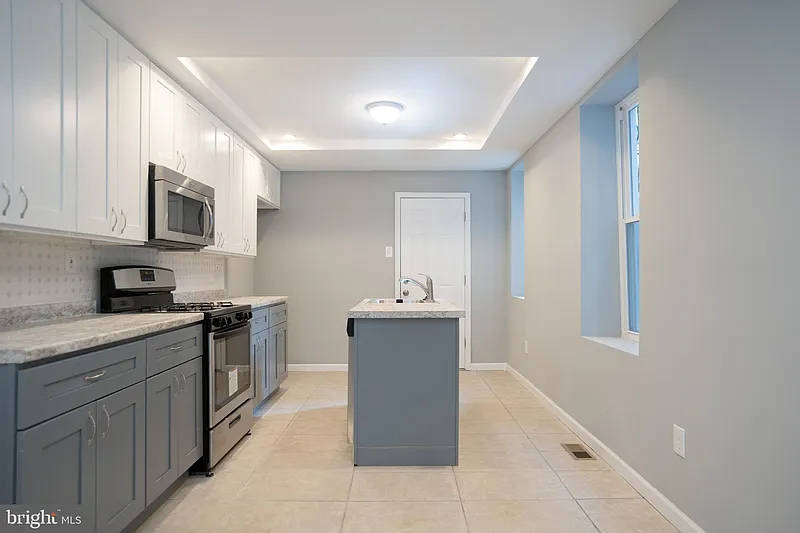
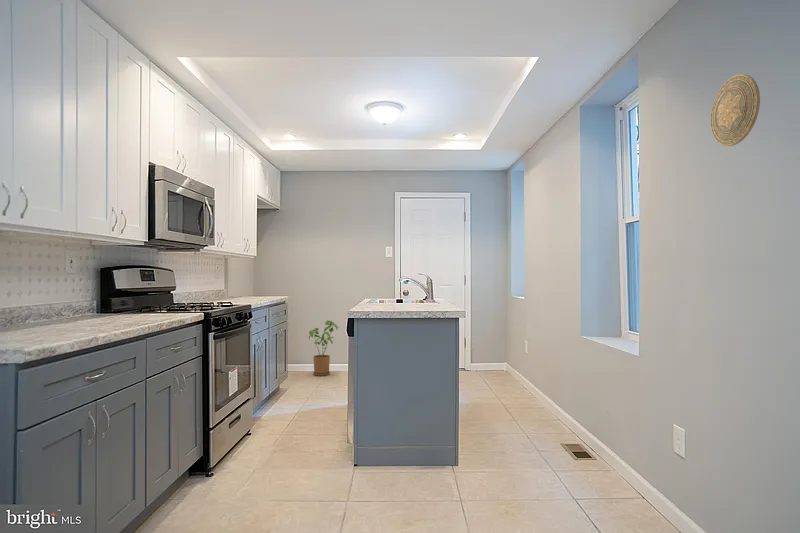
+ decorative plate [710,73,761,147]
+ house plant [308,319,339,377]
